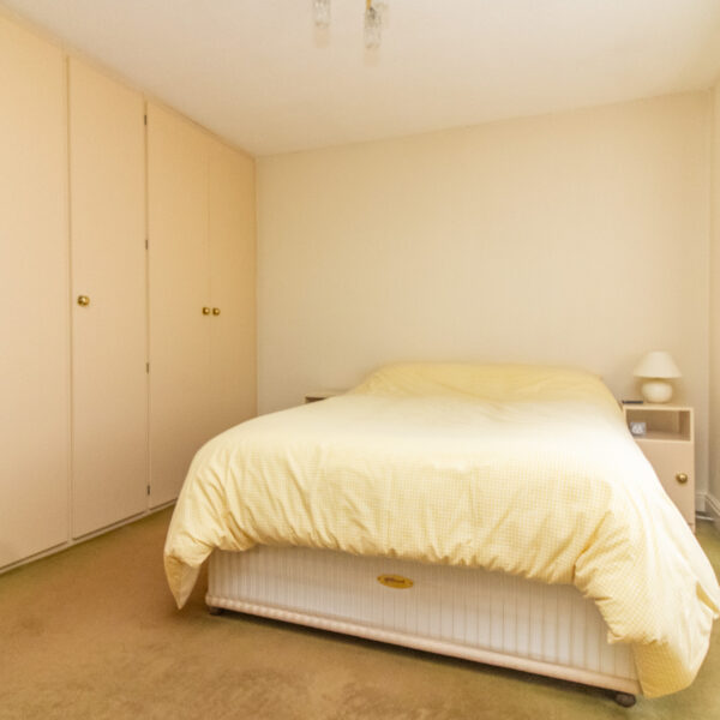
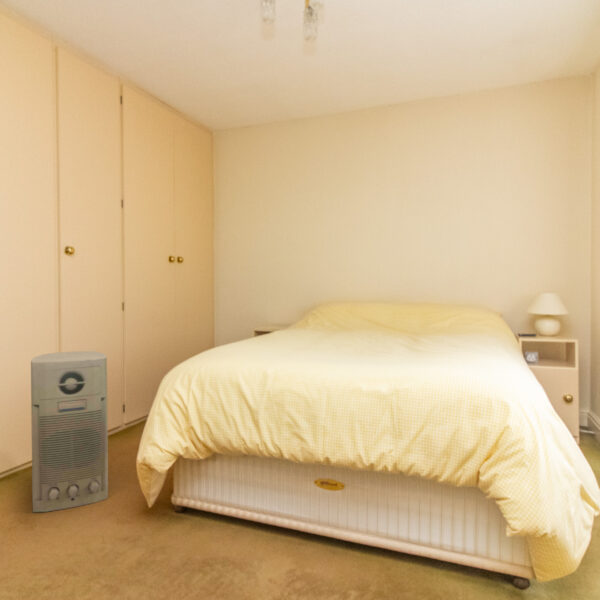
+ air purifier [30,350,109,513]
